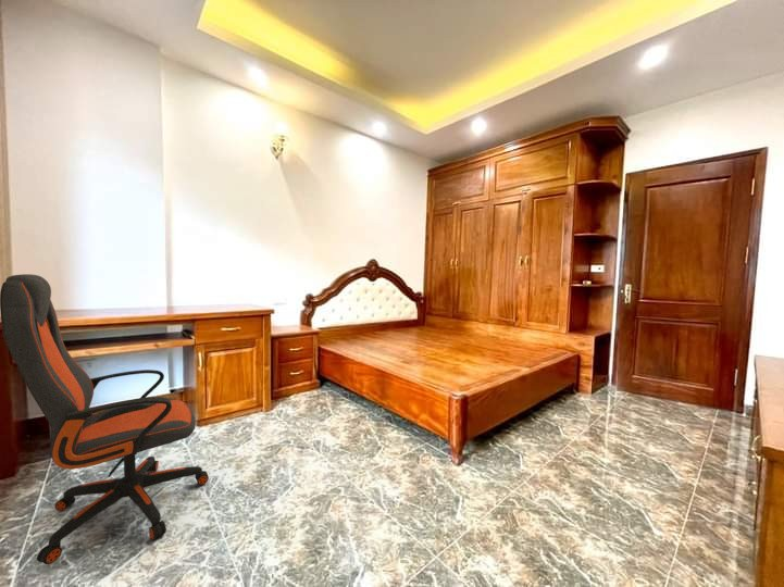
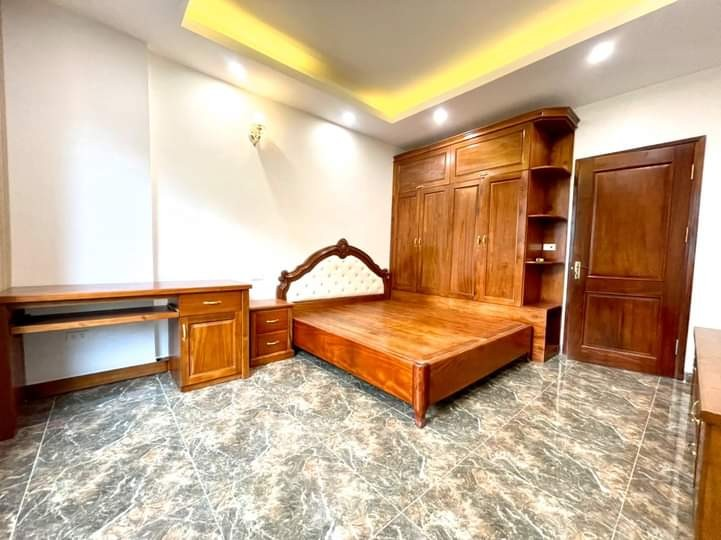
- office chair [0,273,210,565]
